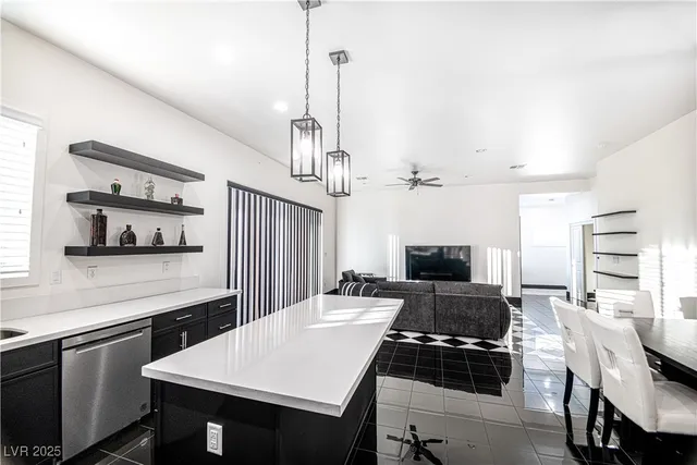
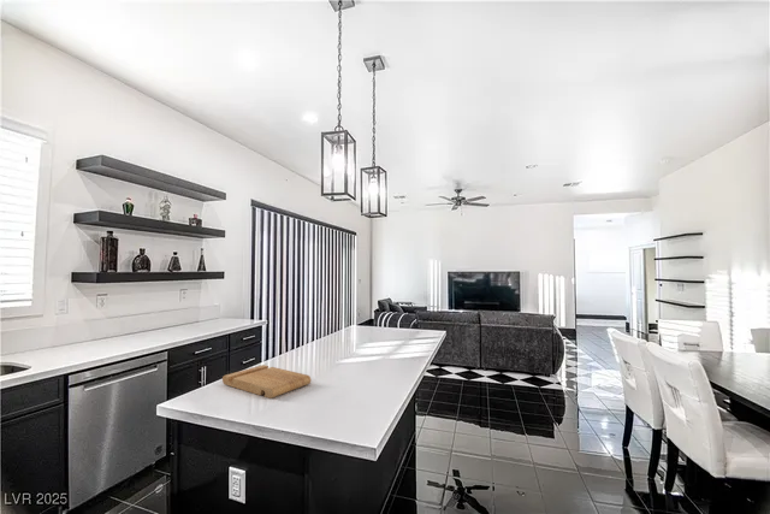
+ cutting board [221,364,312,400]
